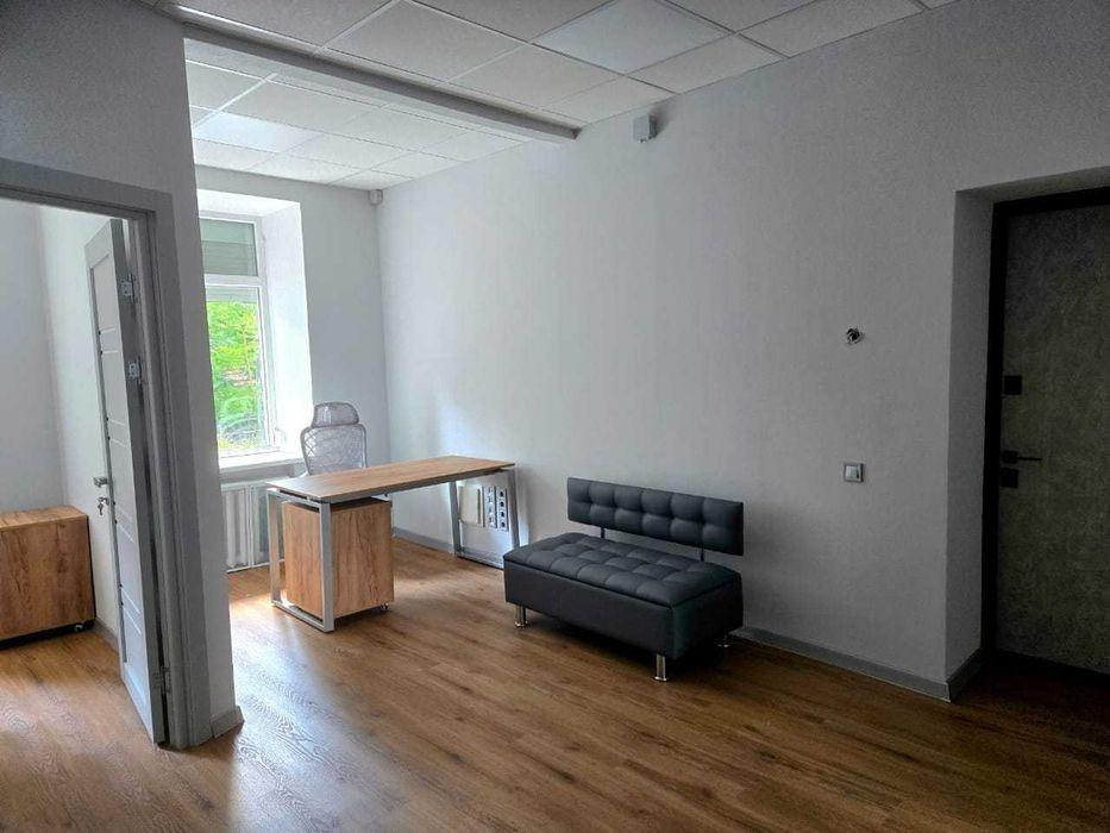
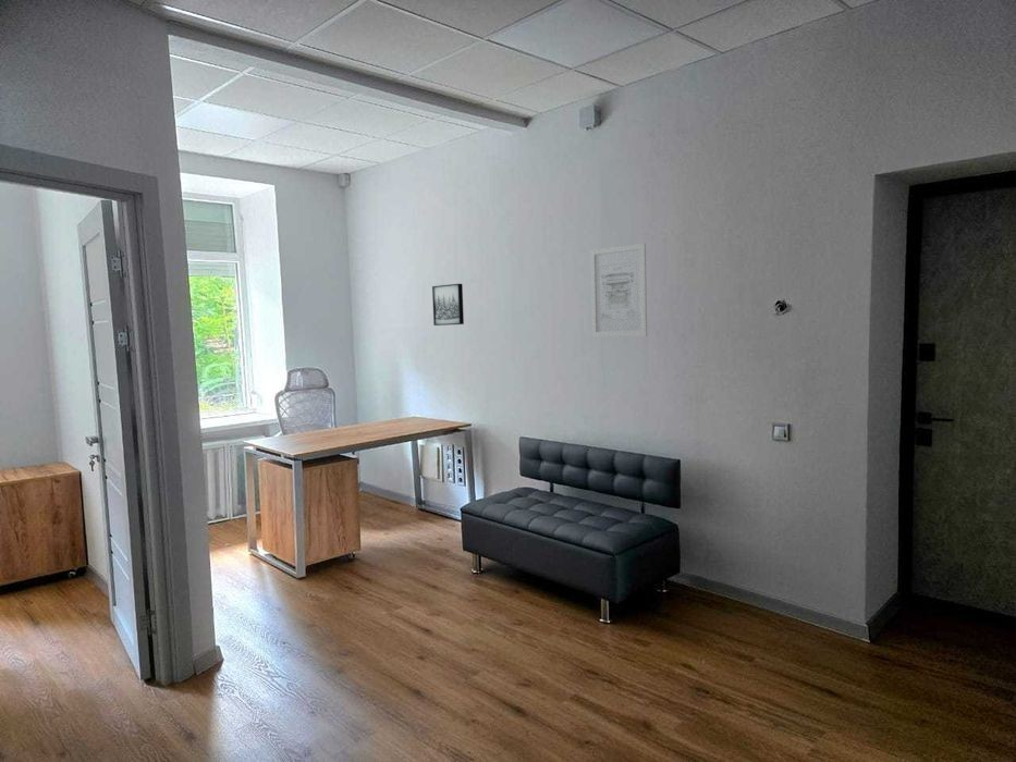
+ wall art [589,242,648,339]
+ wall art [431,283,465,327]
